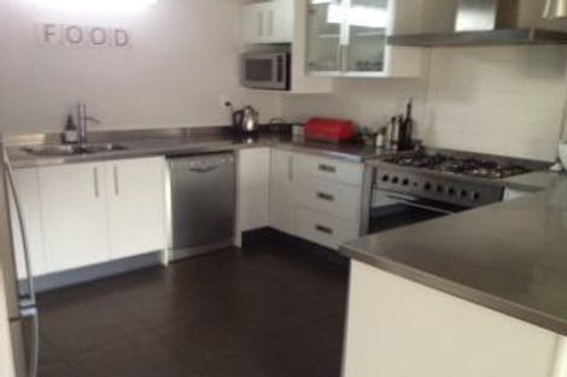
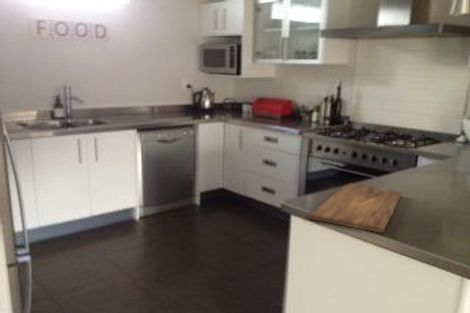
+ cutting board [308,182,403,234]
